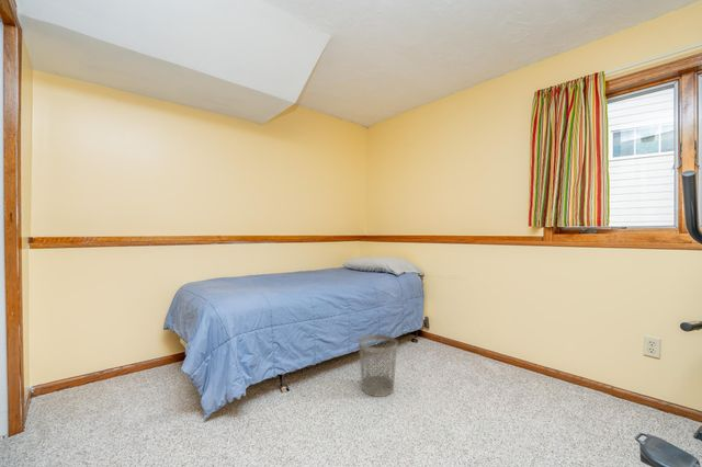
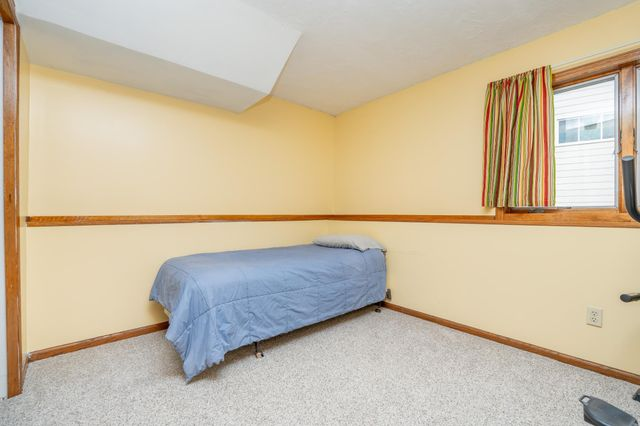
- wastebasket [358,333,398,398]
